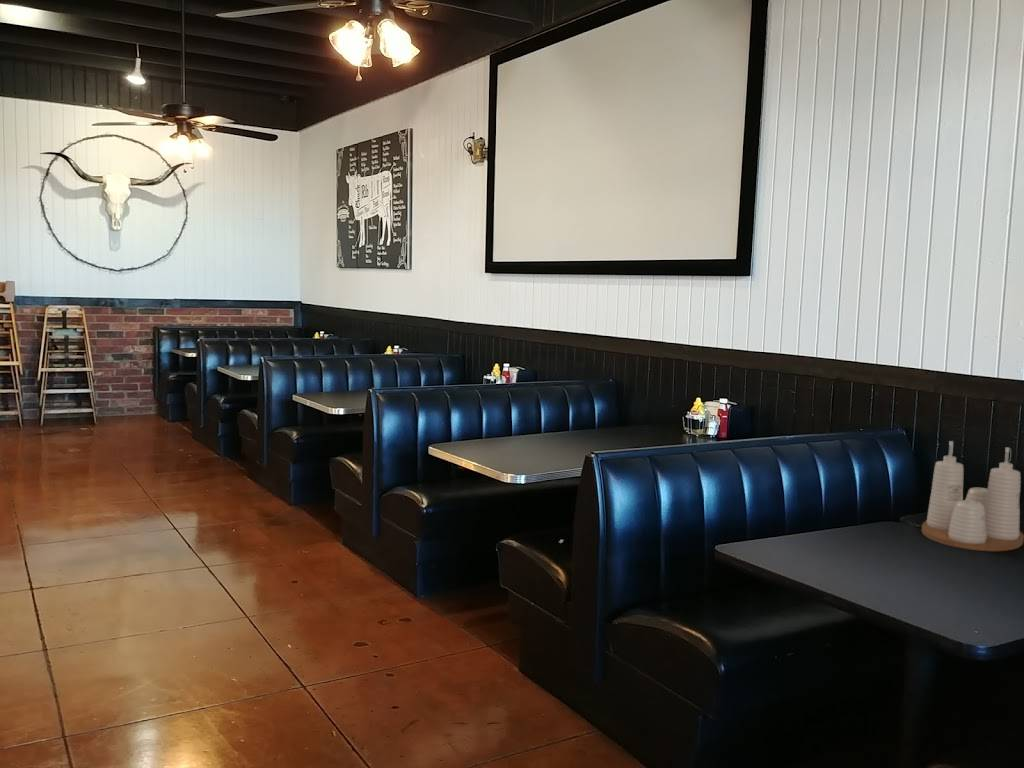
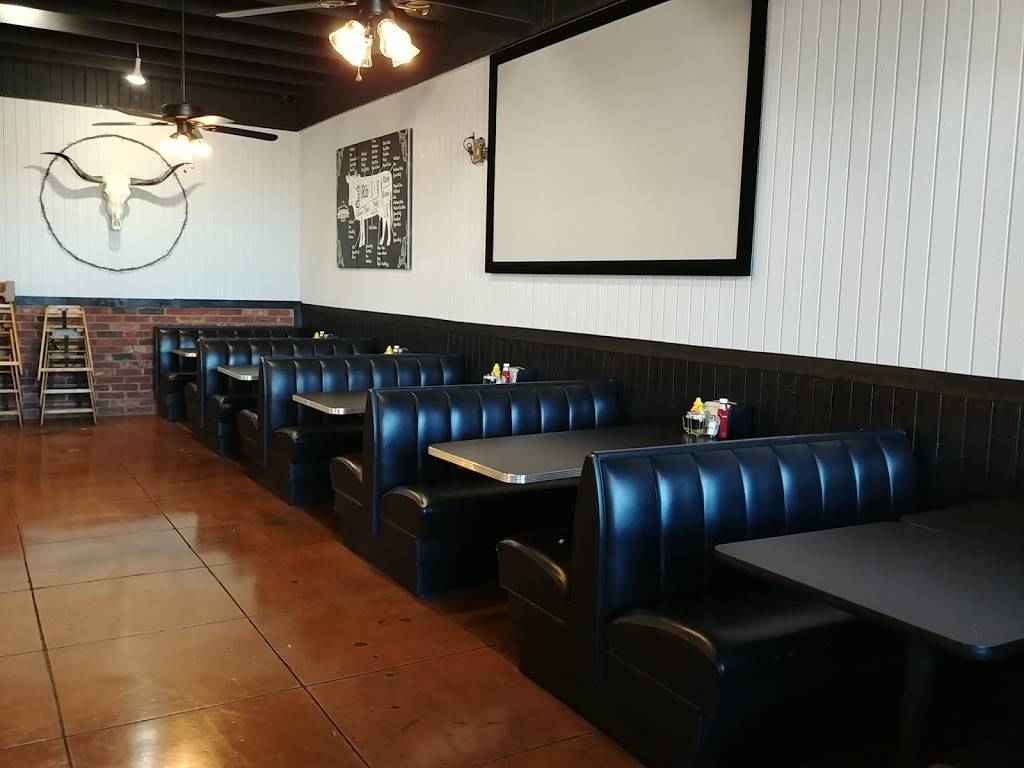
- condiment set [921,440,1024,552]
